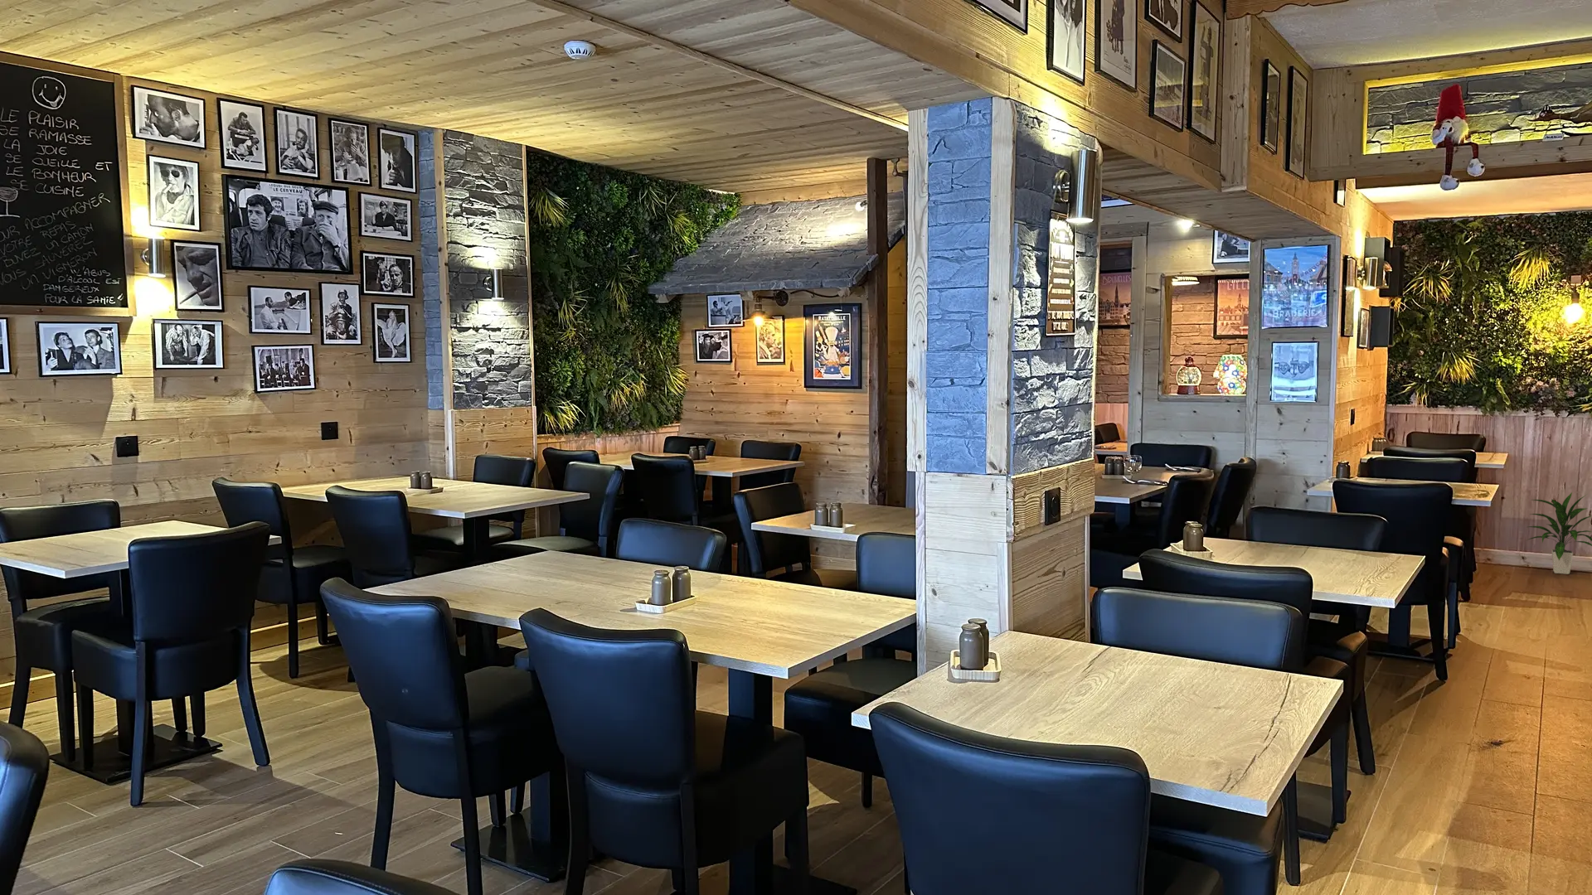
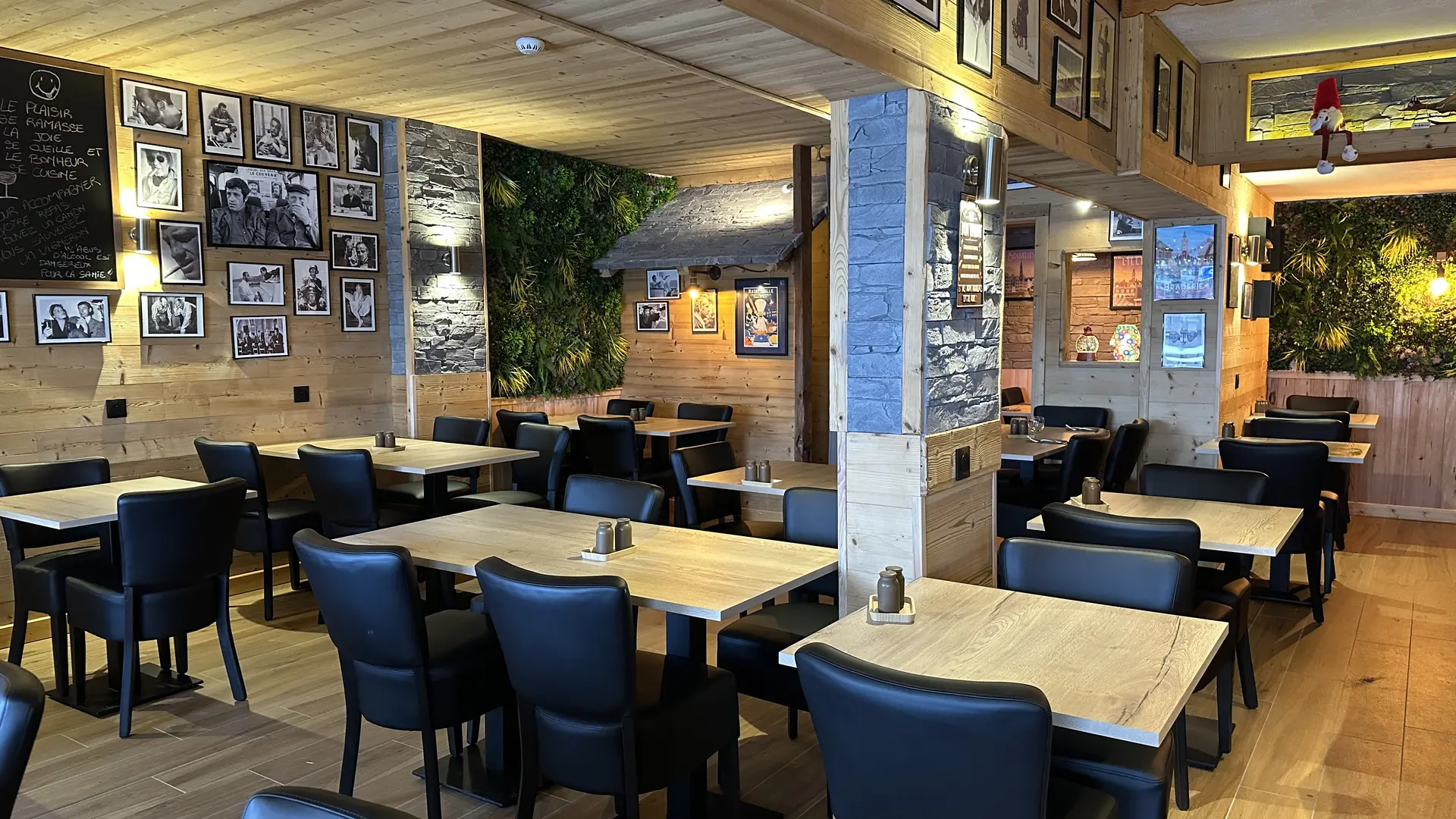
- indoor plant [1526,492,1592,575]
